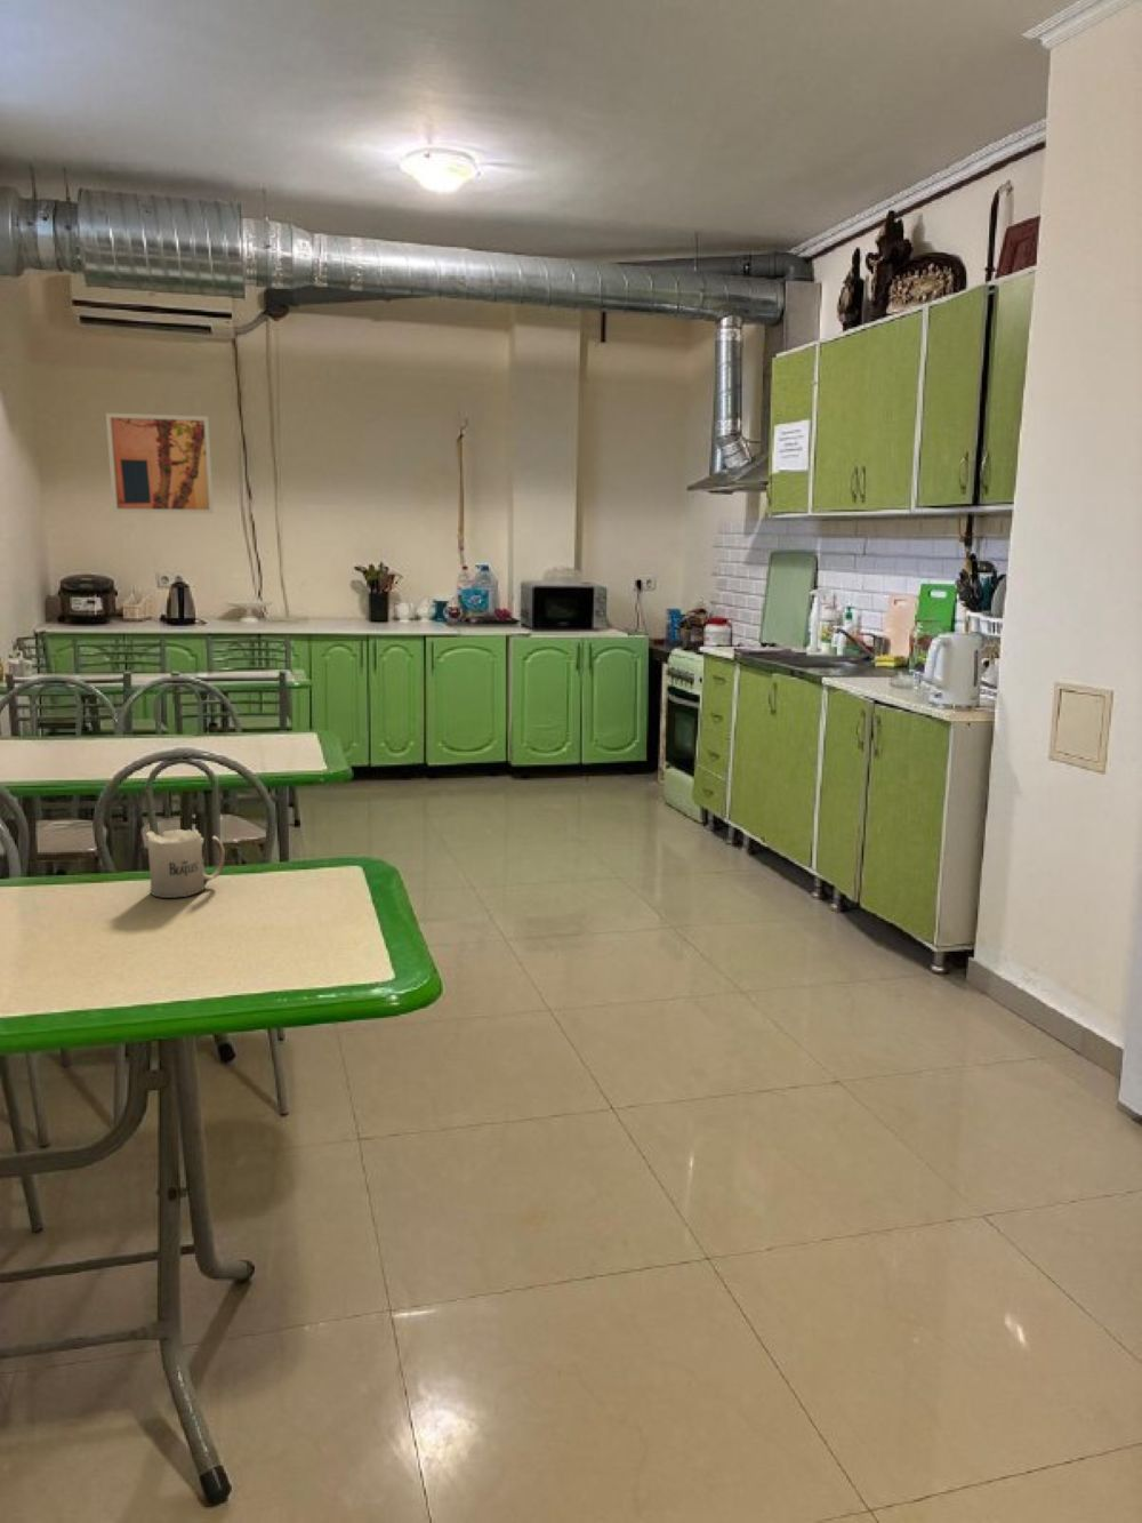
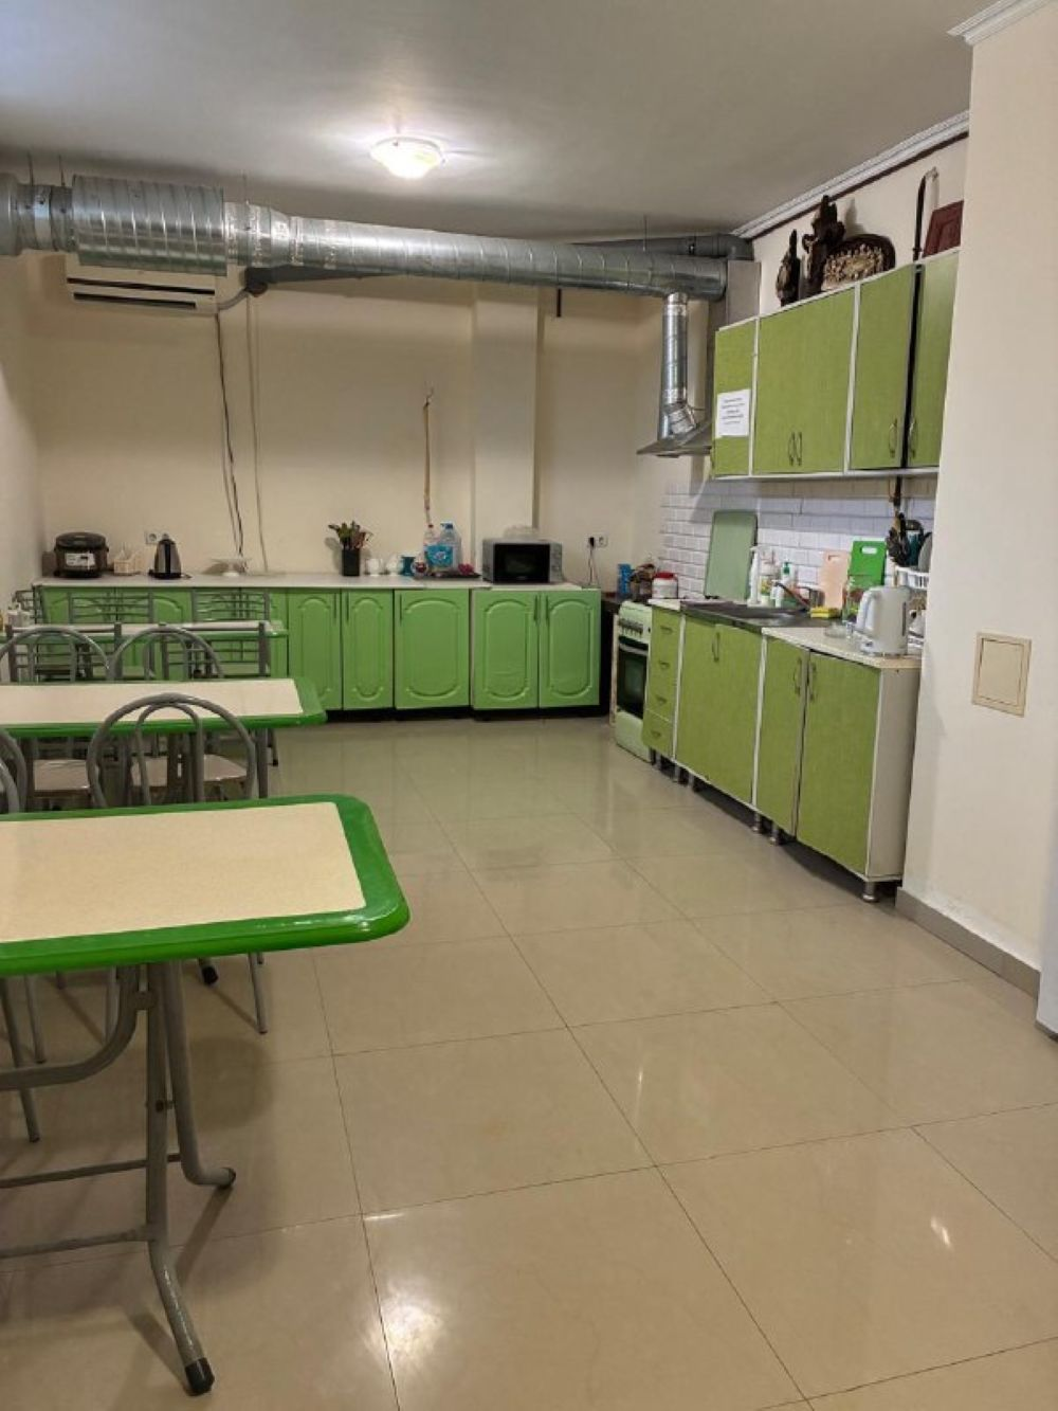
- mug [145,828,226,899]
- wall art [106,412,215,515]
